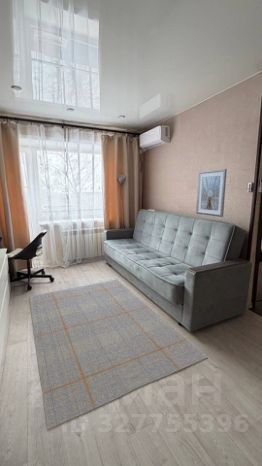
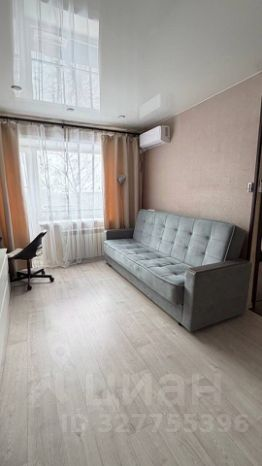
- picture frame [195,168,228,218]
- rug [28,279,209,431]
